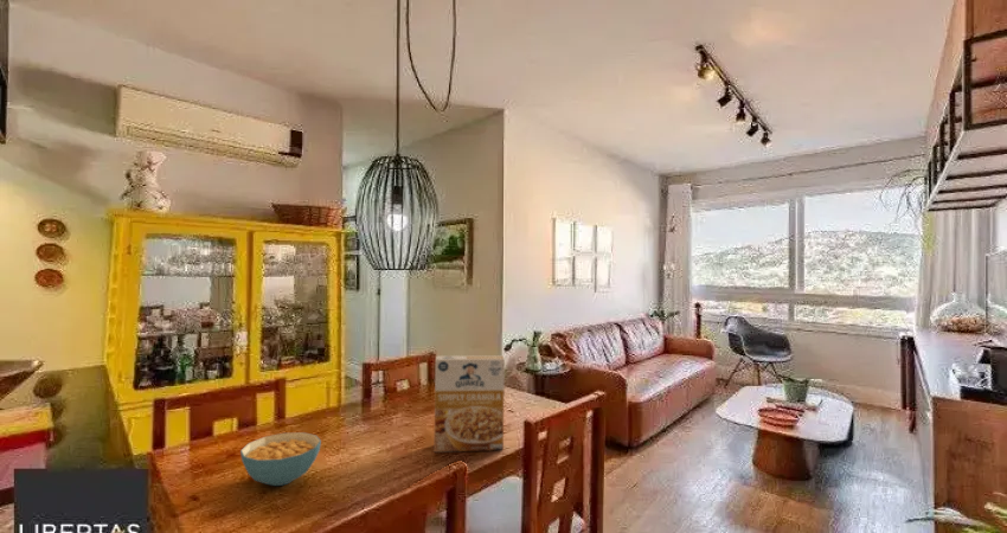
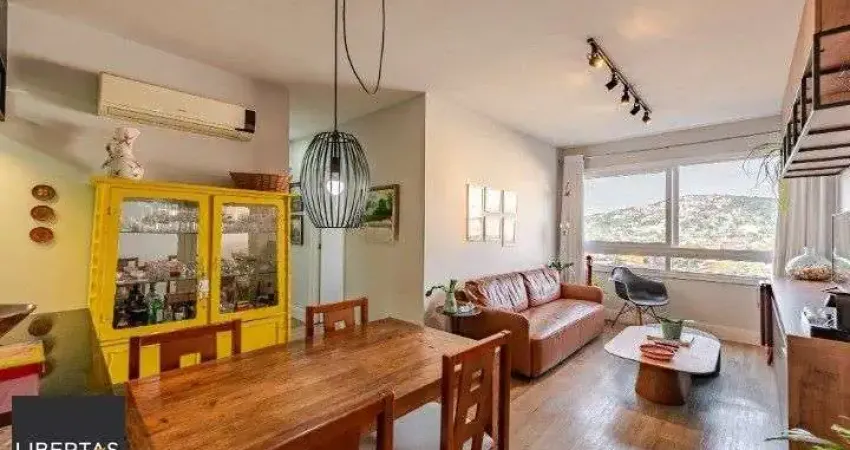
- cereal box [432,354,506,454]
- cereal bowl [239,431,322,487]
